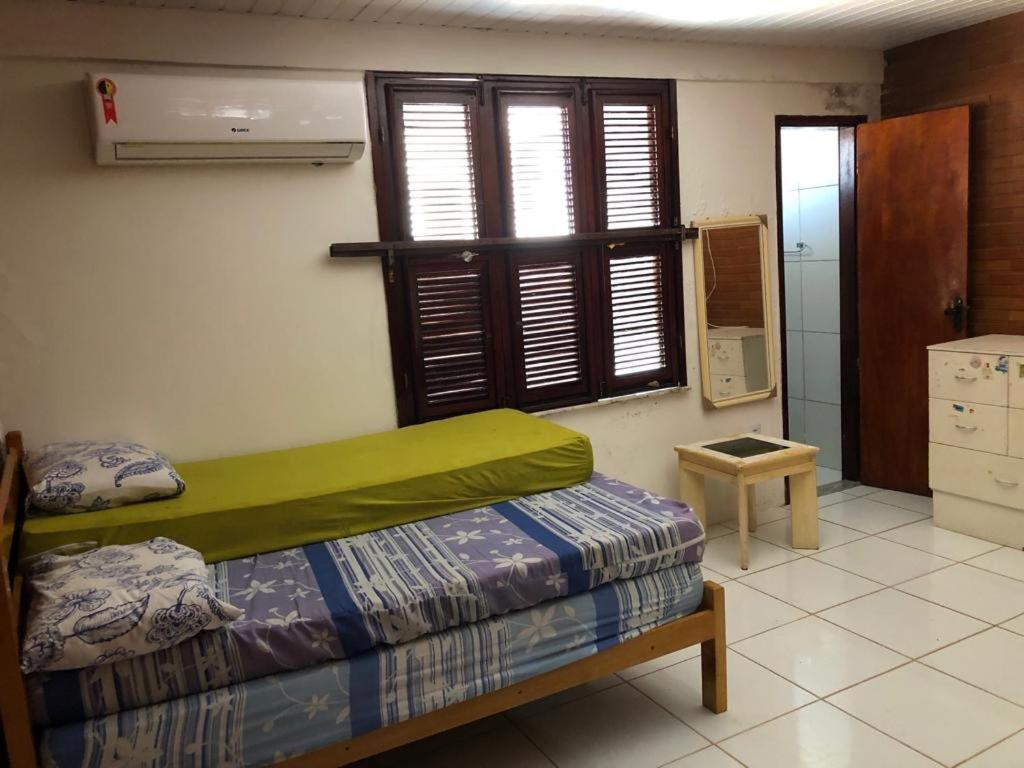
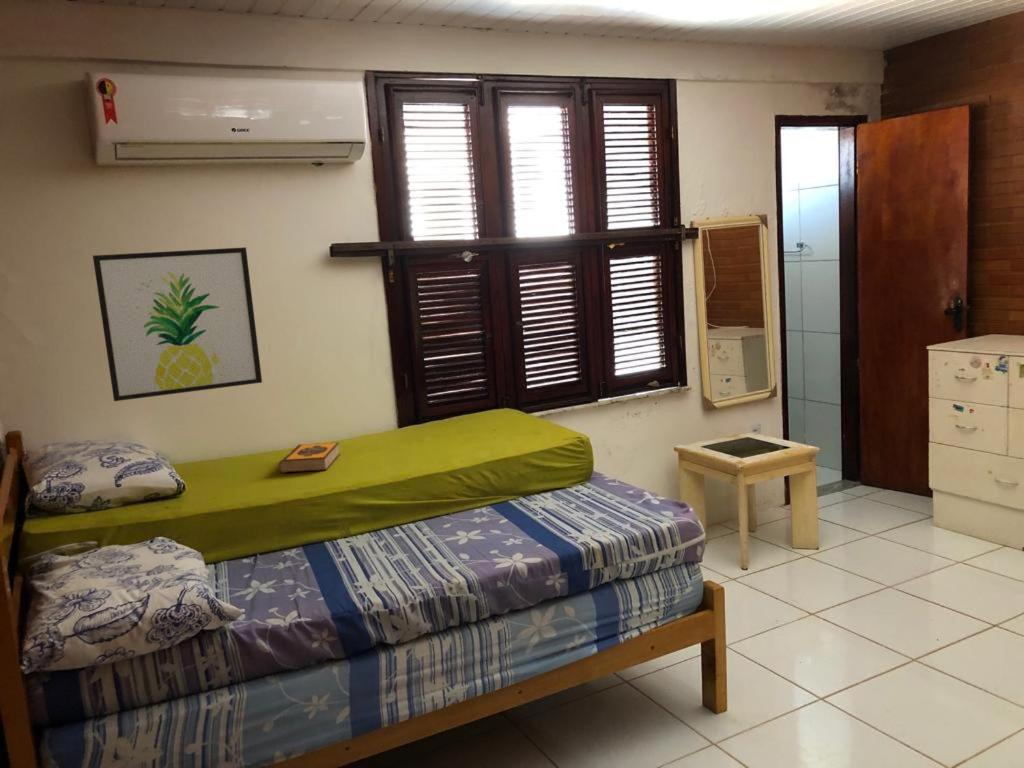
+ hardback book [277,441,341,474]
+ wall art [92,246,263,402]
